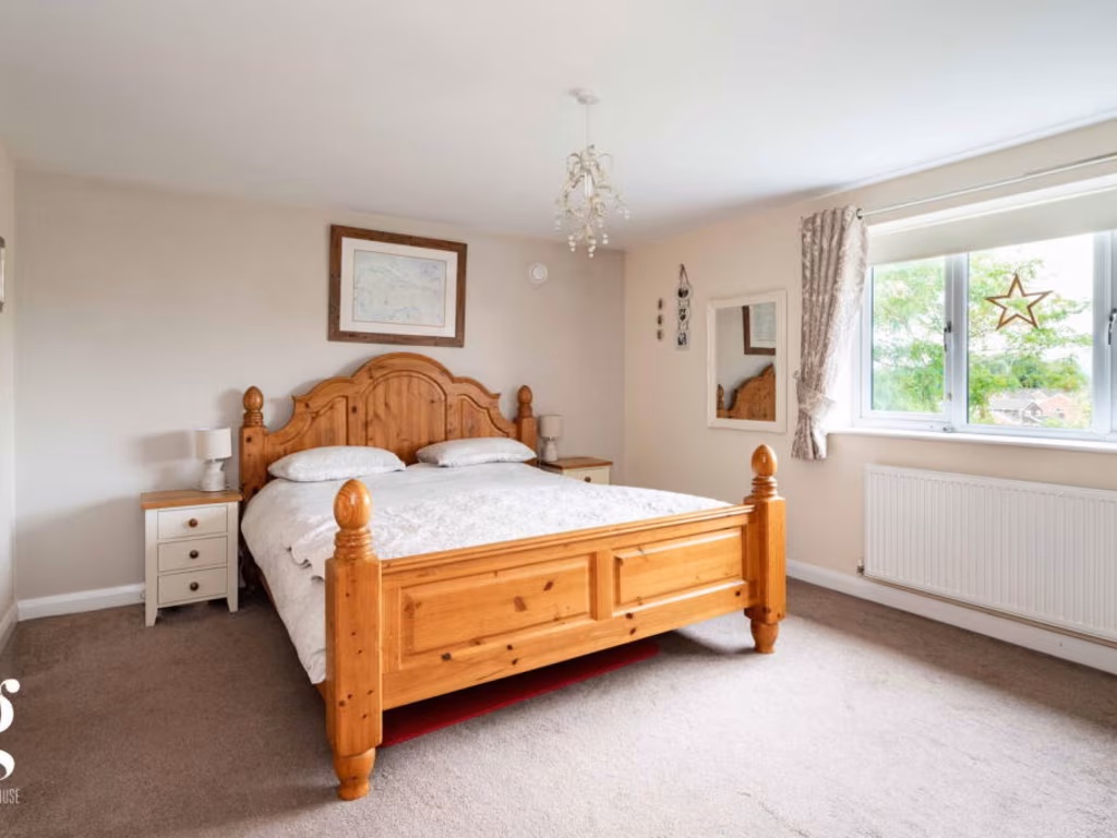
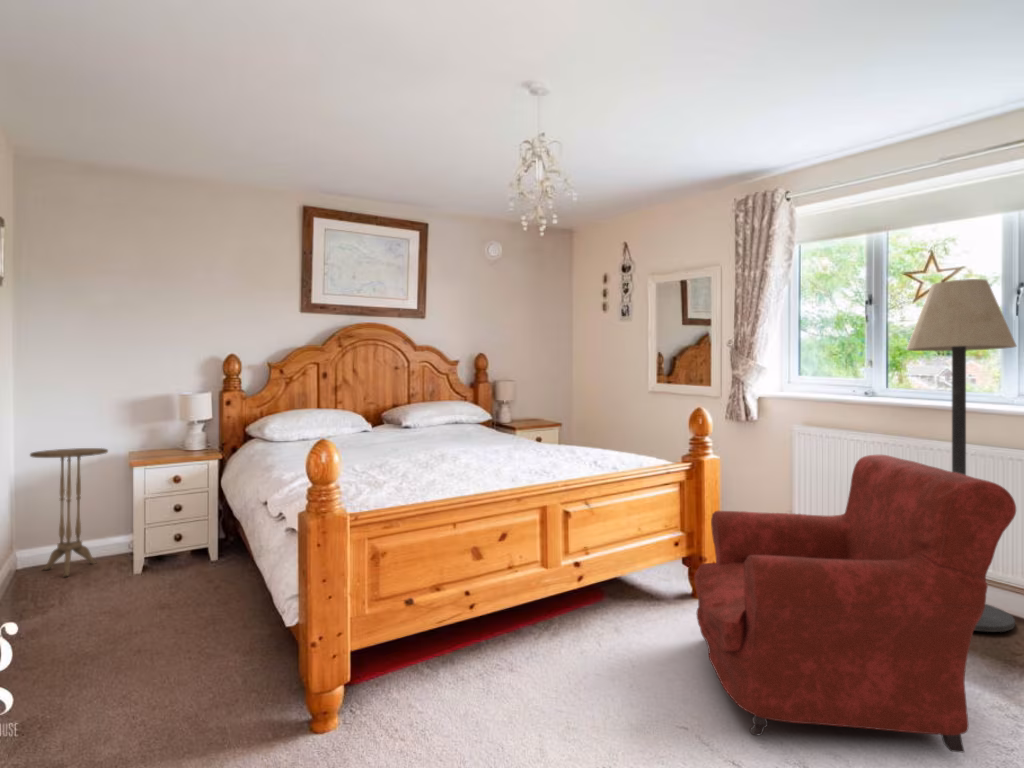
+ floor lamp [905,278,1018,633]
+ armchair [694,454,1017,754]
+ side table [29,447,109,578]
